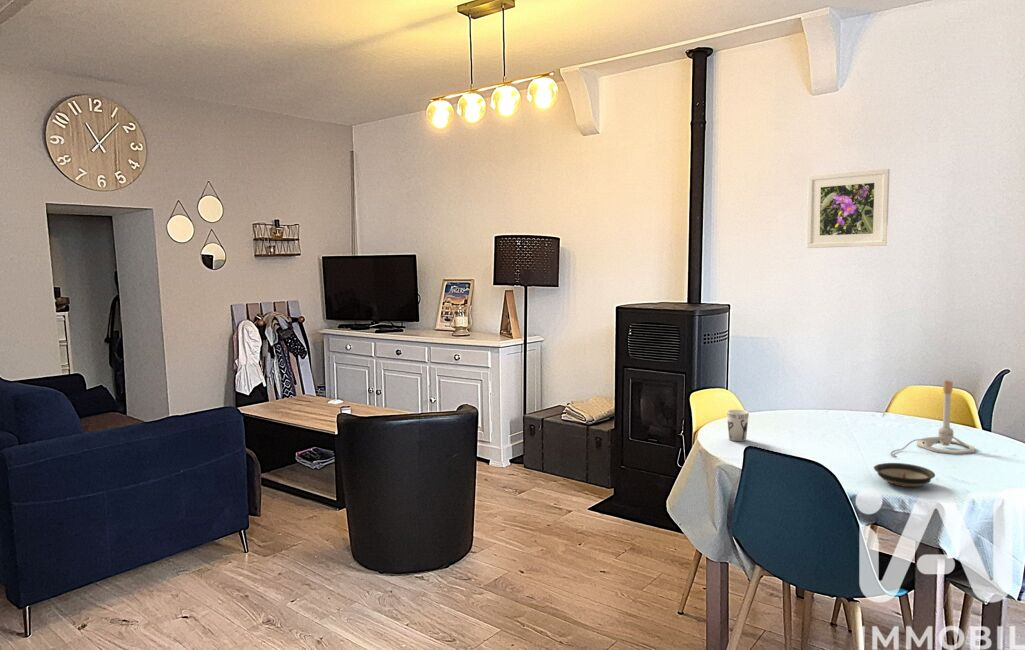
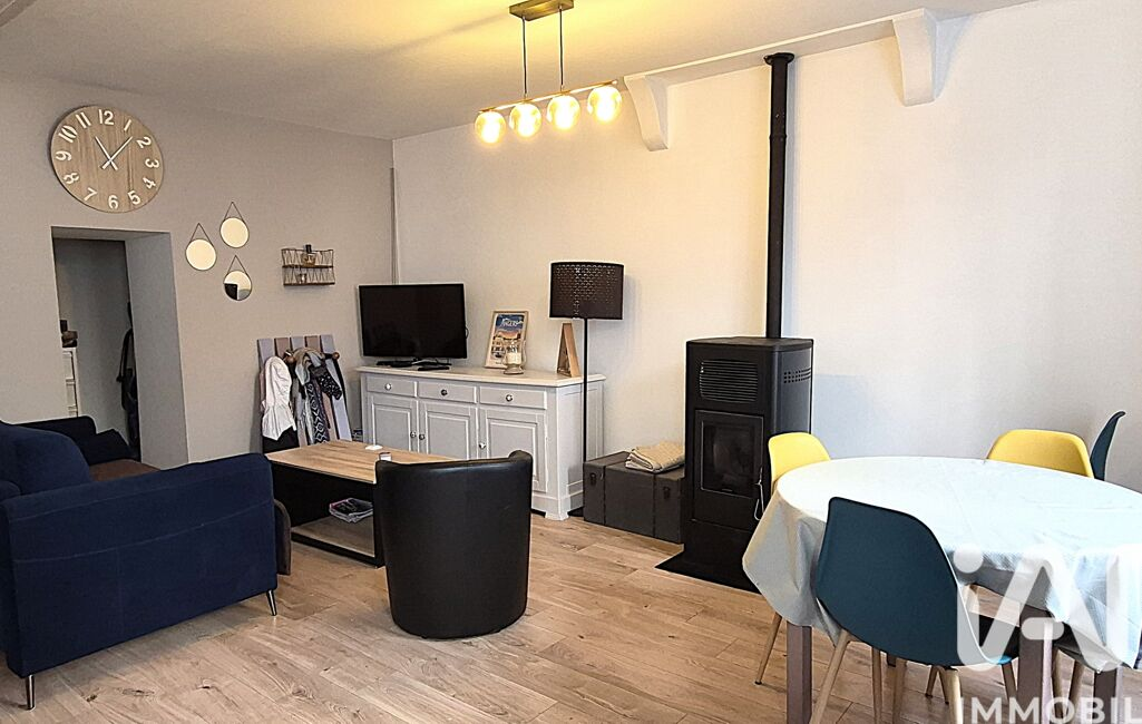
- cup [726,409,750,442]
- lamp base [890,379,976,458]
- saucer [873,462,936,488]
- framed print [806,168,890,249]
